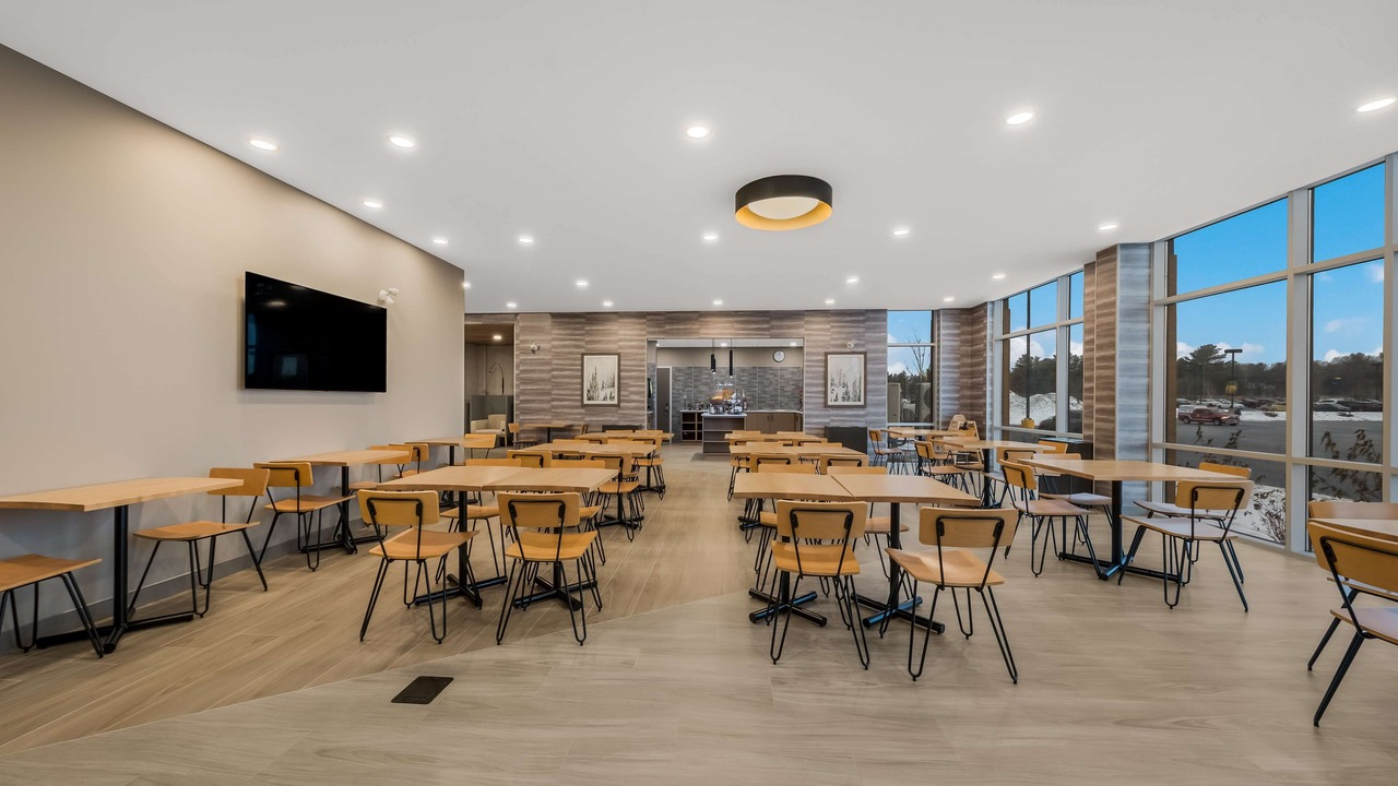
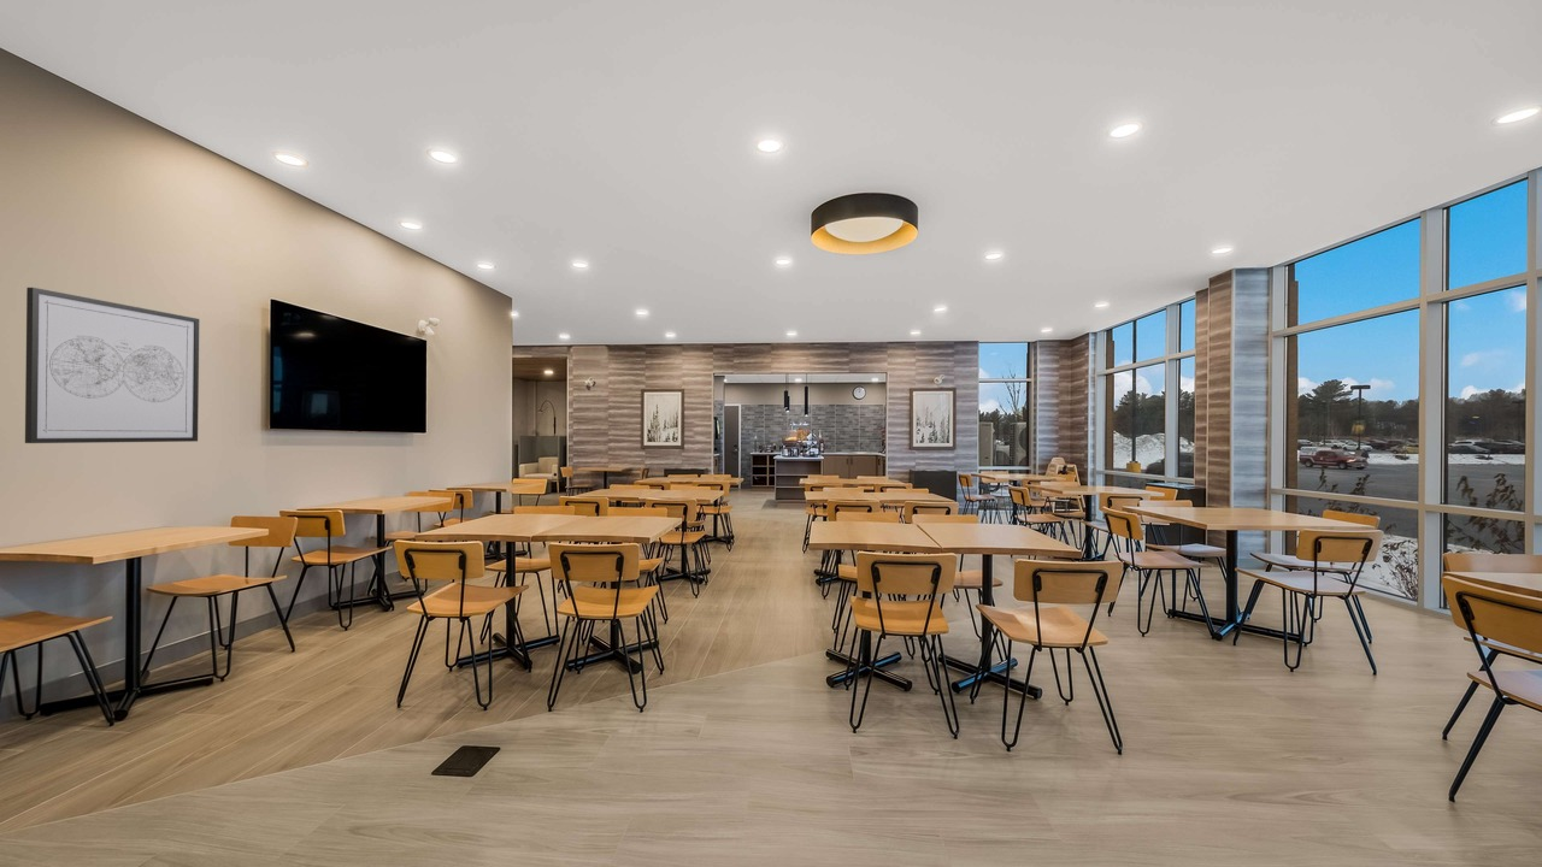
+ wall art [24,287,200,444]
